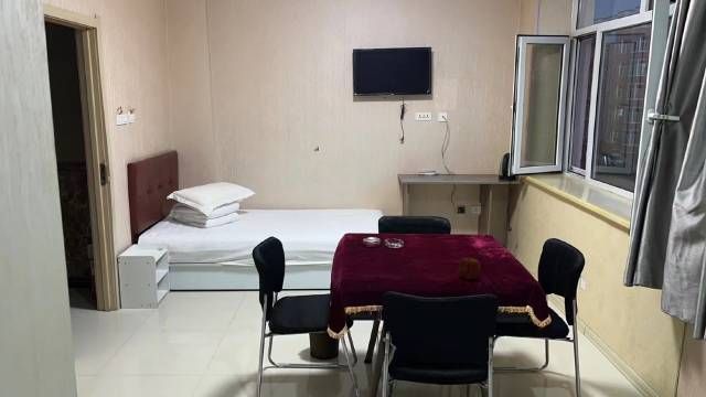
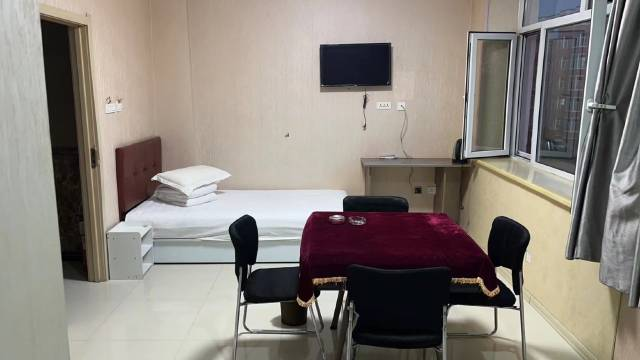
- apple [457,257,481,281]
